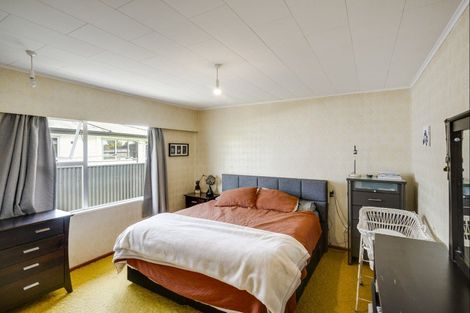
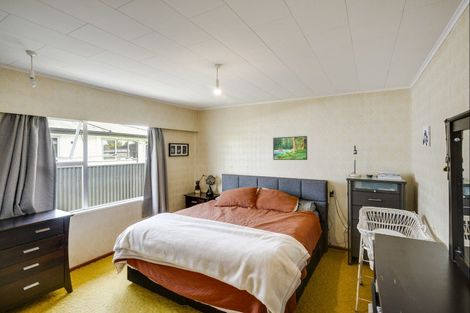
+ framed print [272,135,308,161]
